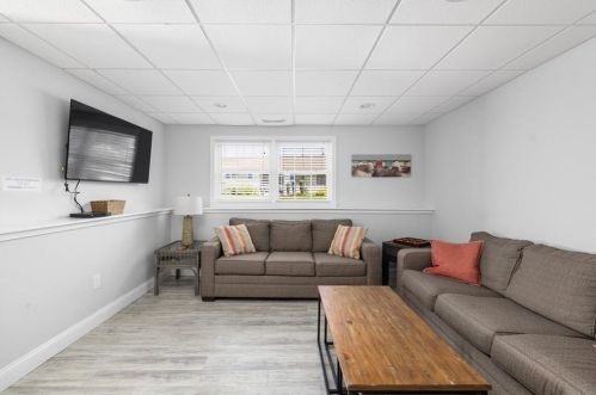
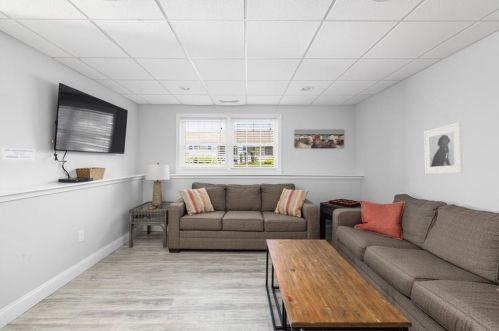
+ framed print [423,121,464,175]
